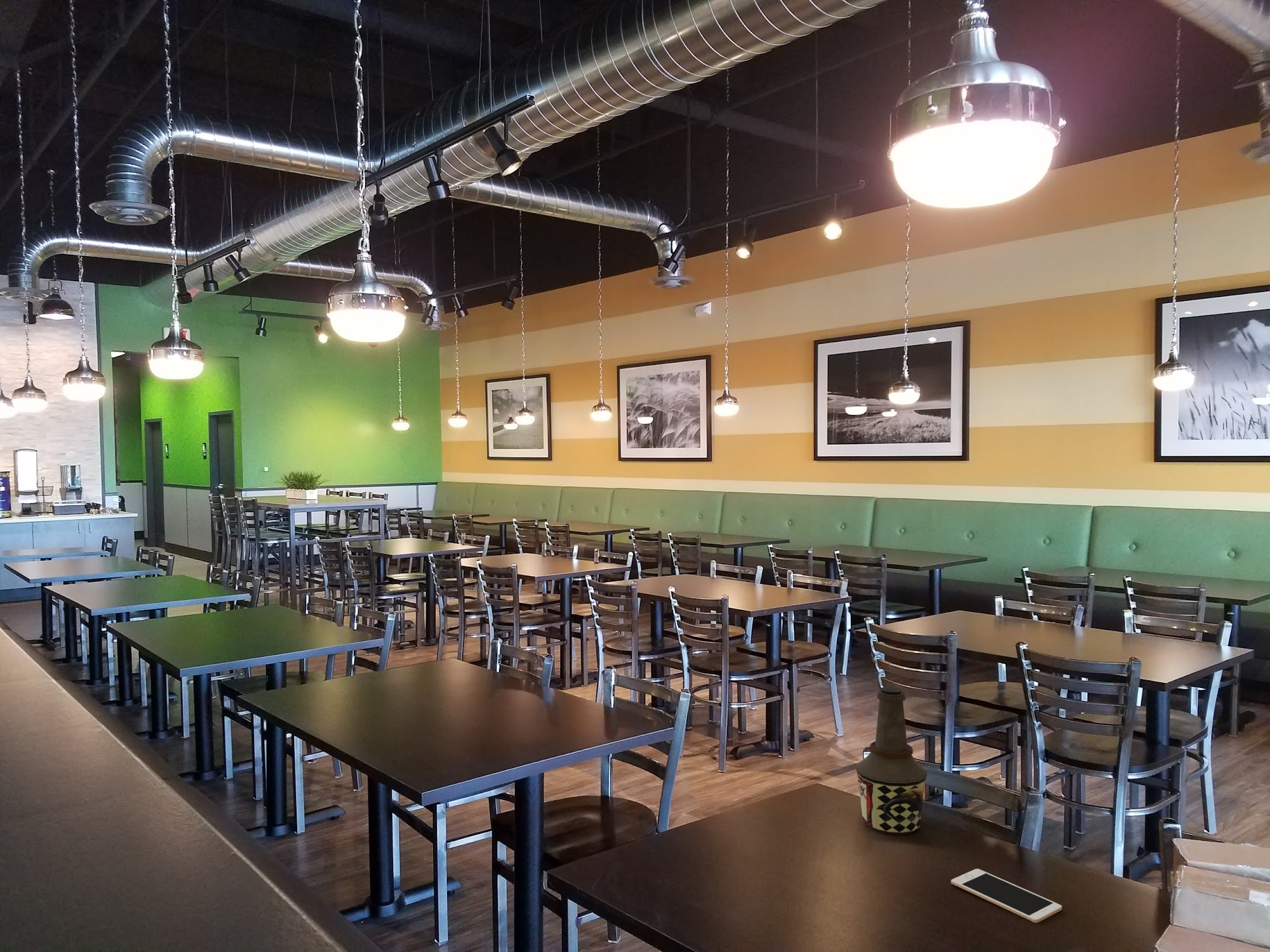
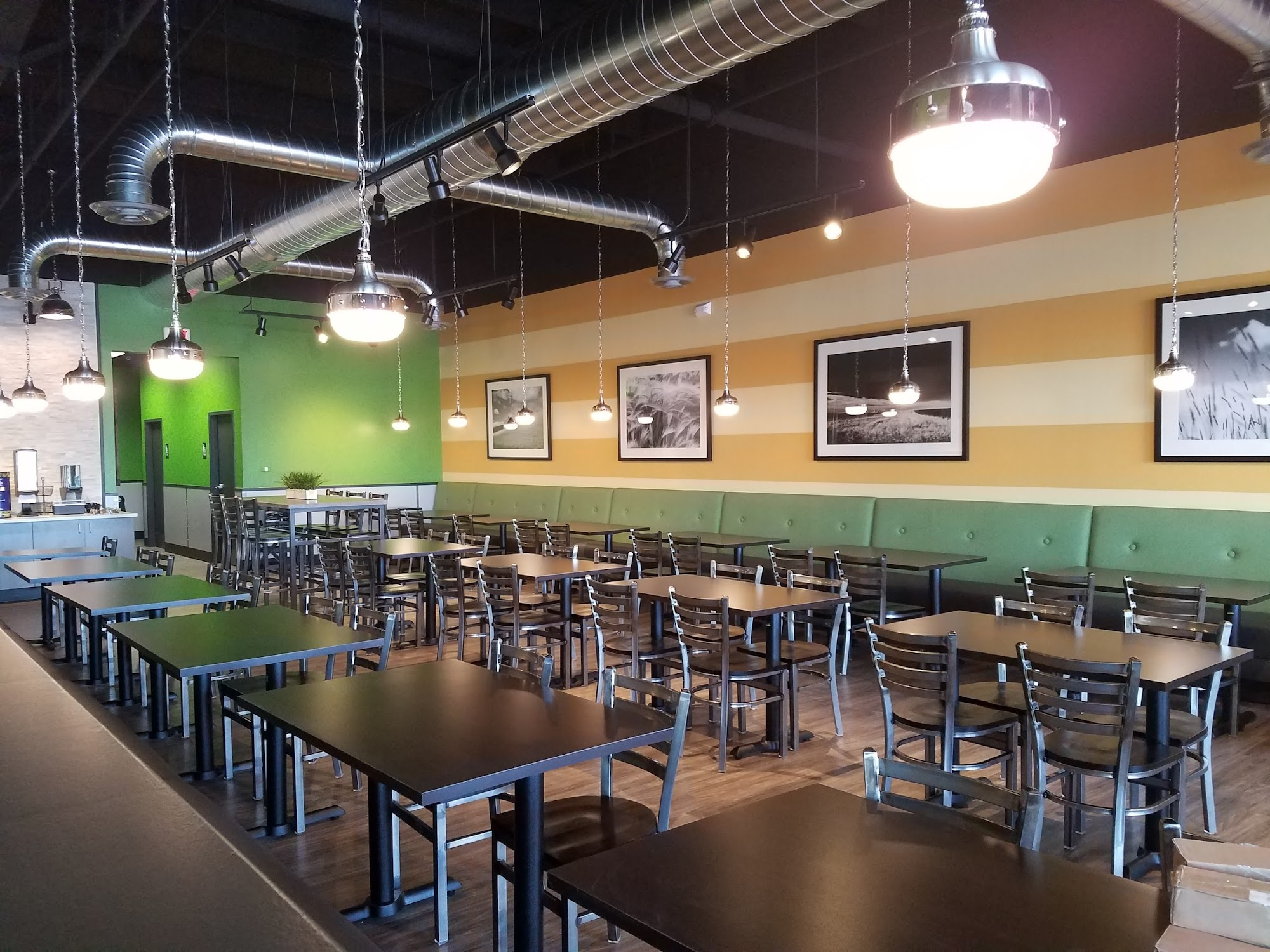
- bottle [855,686,928,835]
- cell phone [951,868,1062,923]
